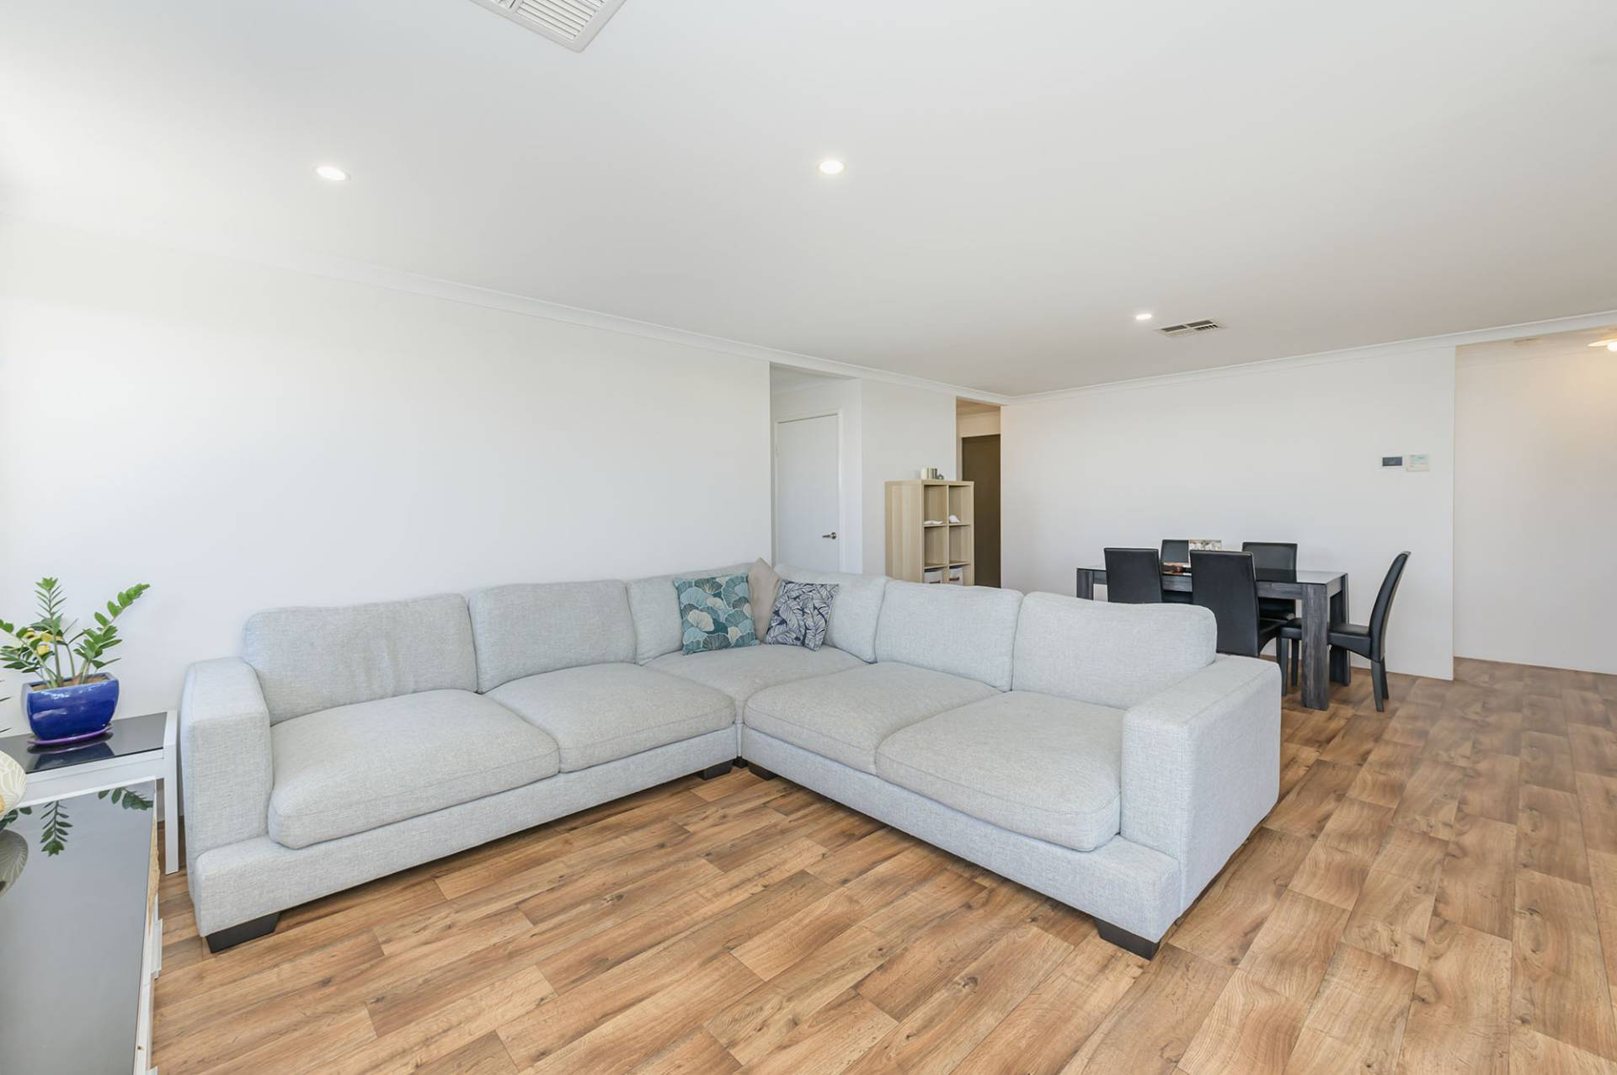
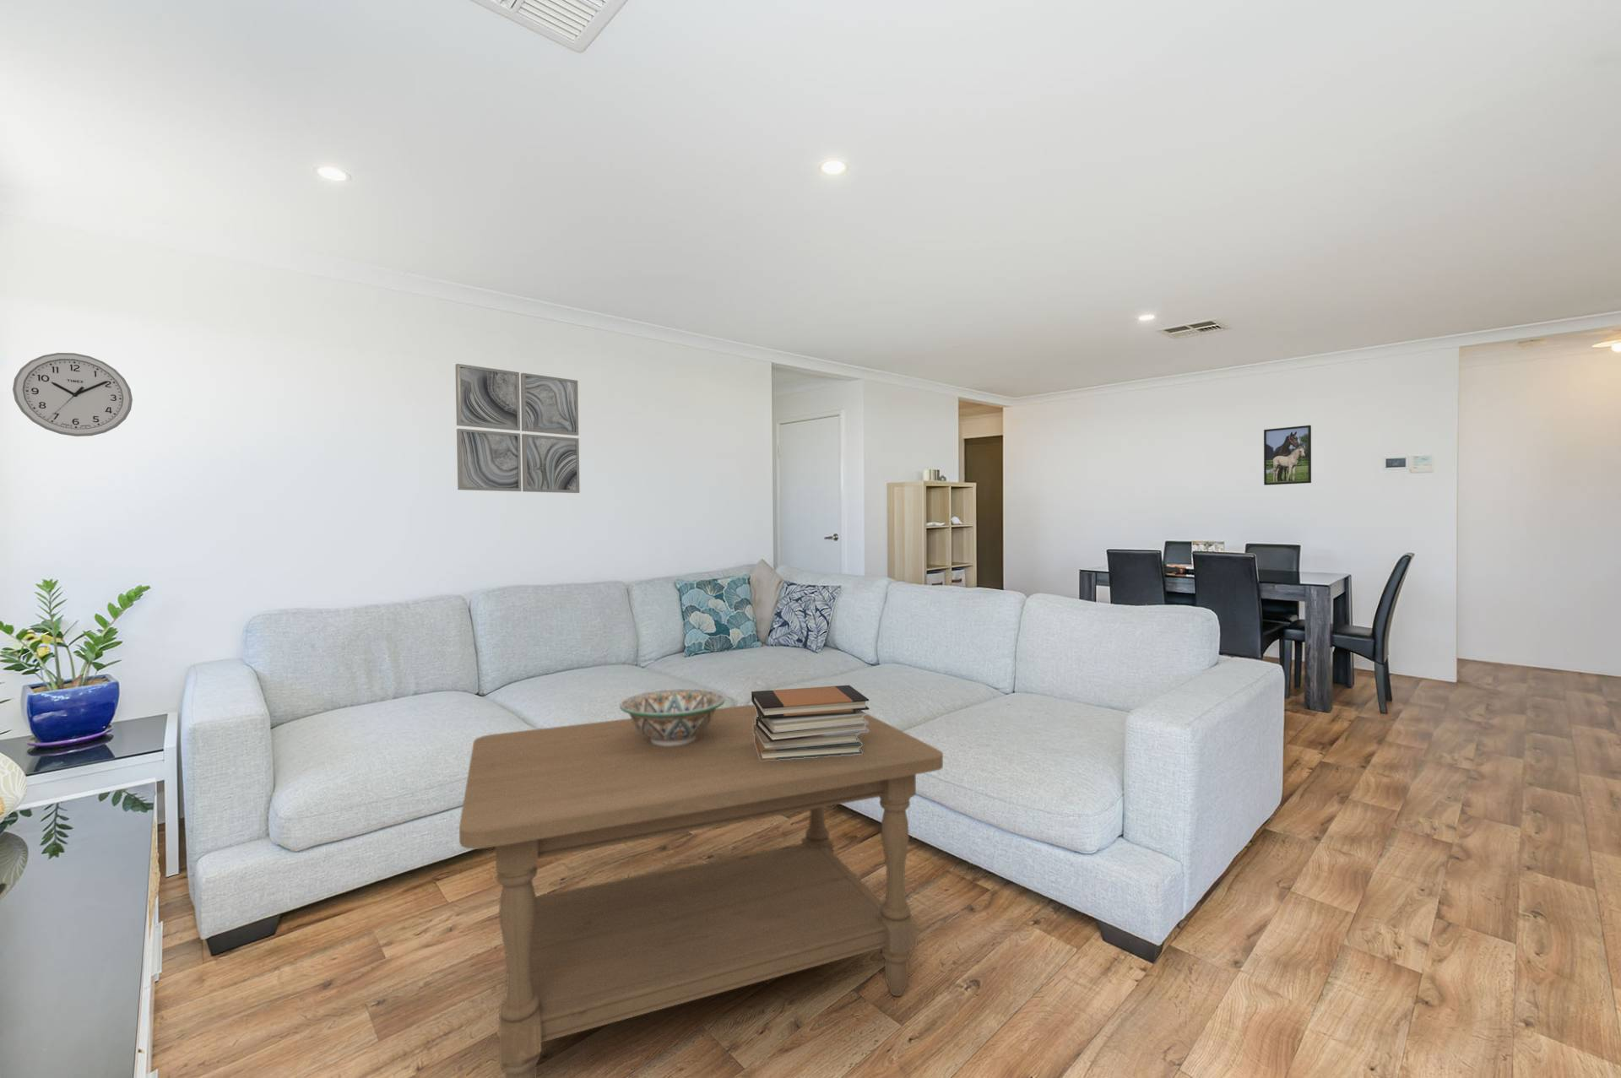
+ decorative bowl [619,689,726,746]
+ book stack [751,685,870,760]
+ coffee table [459,704,943,1078]
+ wall clock [12,353,134,437]
+ wall art [454,363,581,493]
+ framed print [1264,425,1312,486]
